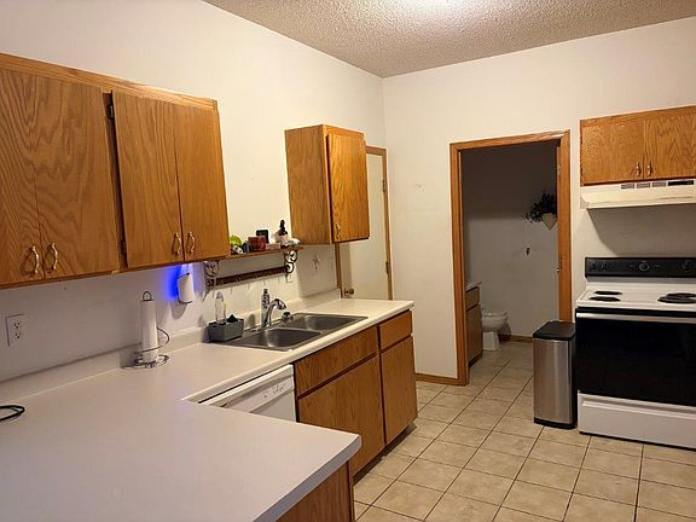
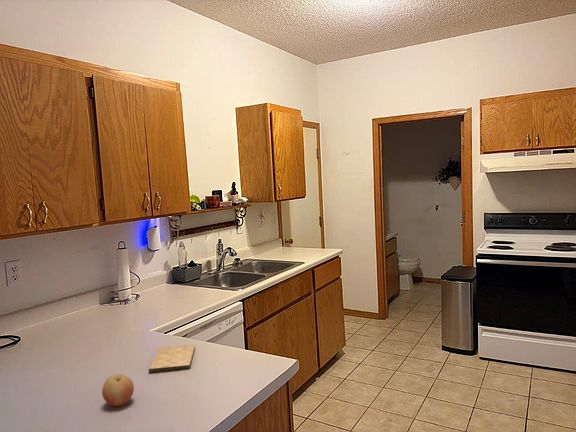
+ cutting board [148,344,196,373]
+ fruit [101,373,135,407]
